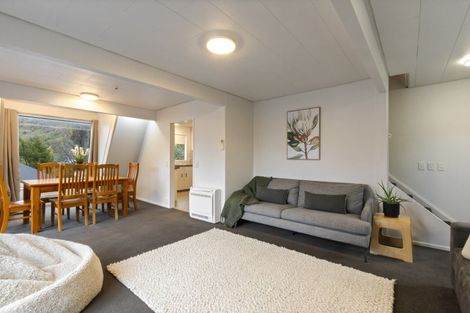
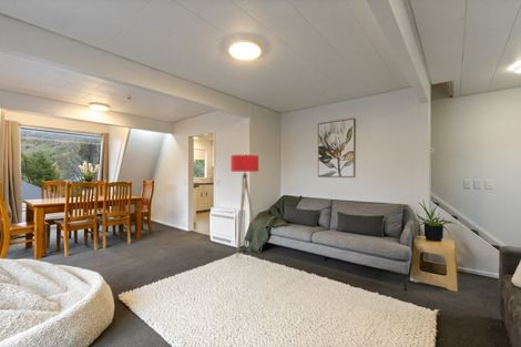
+ floor lamp [229,154,260,259]
